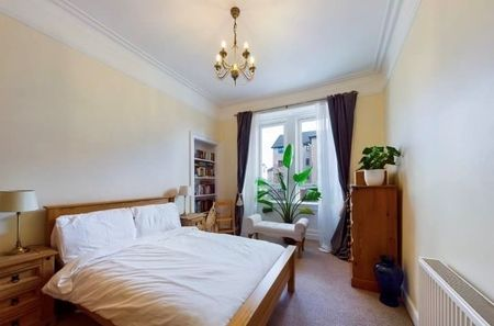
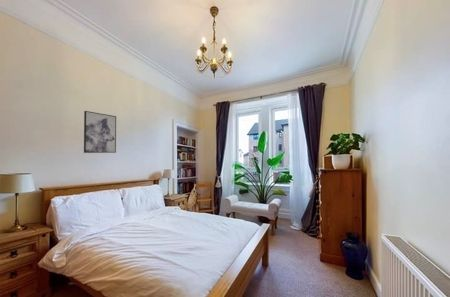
+ wall art [83,110,117,154]
